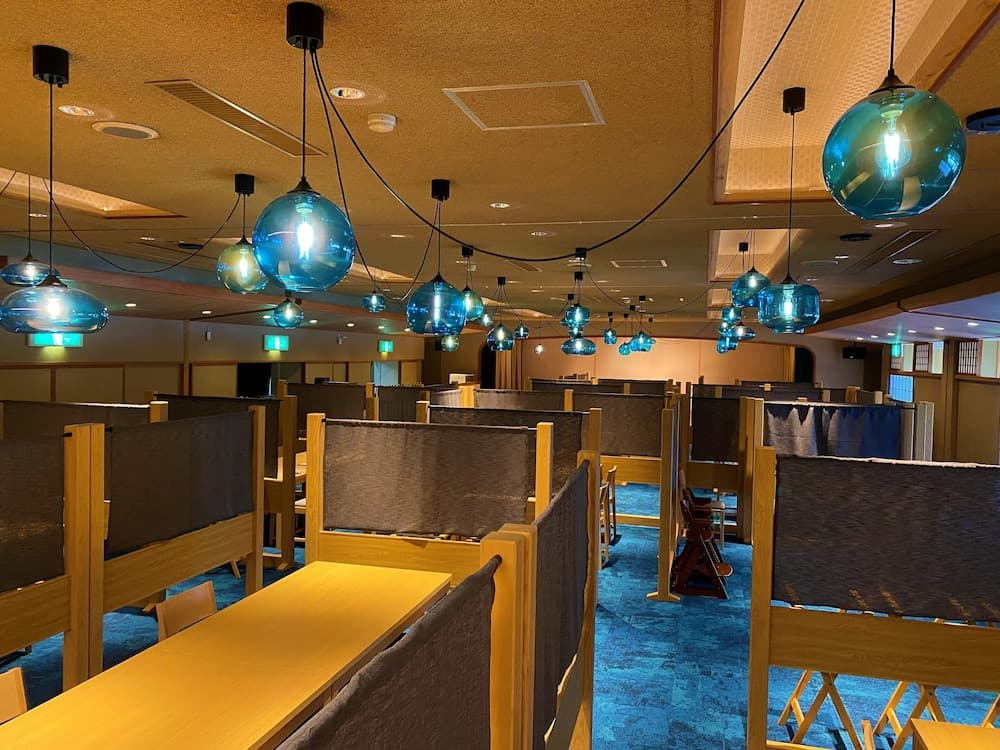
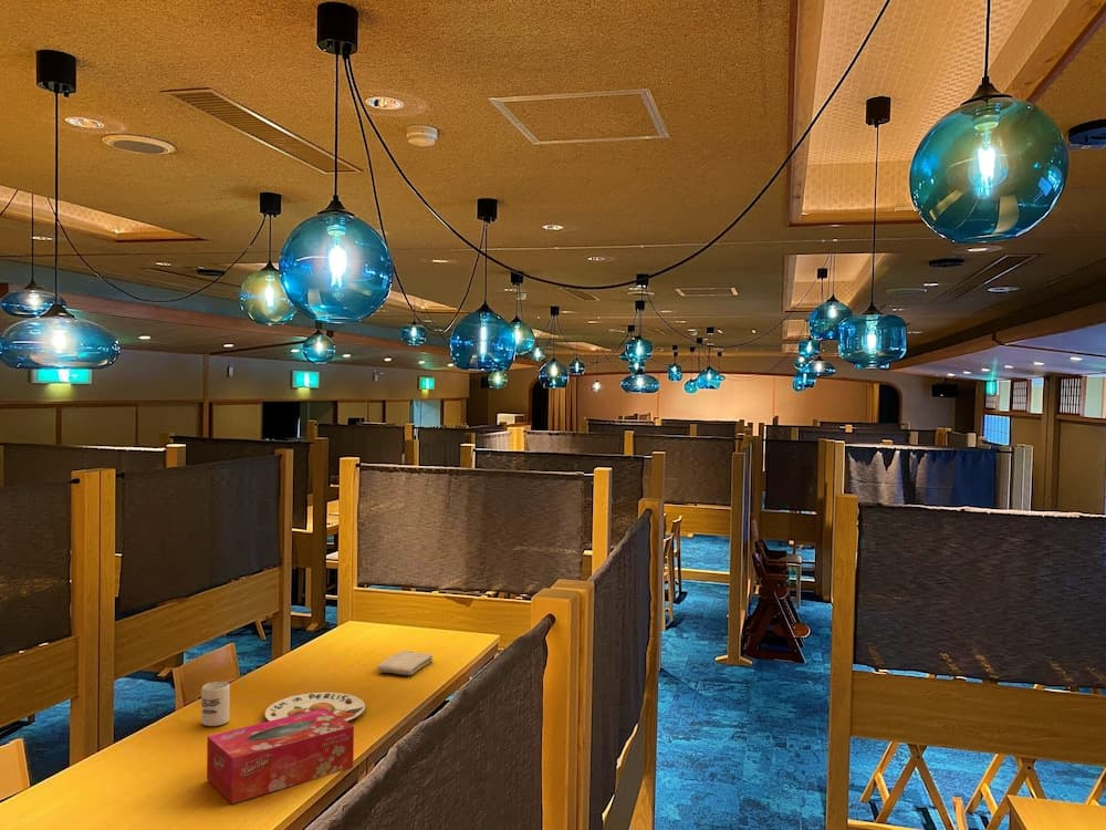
+ washcloth [377,650,434,676]
+ cup [200,681,231,727]
+ plate [264,692,366,722]
+ tissue box [206,708,355,805]
